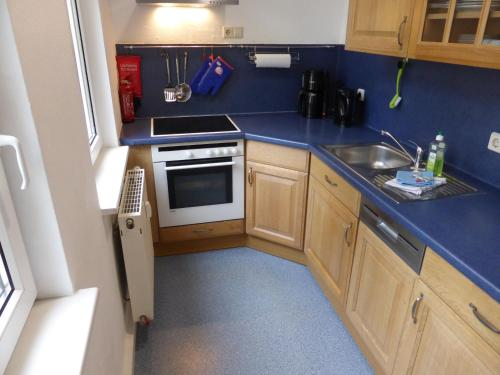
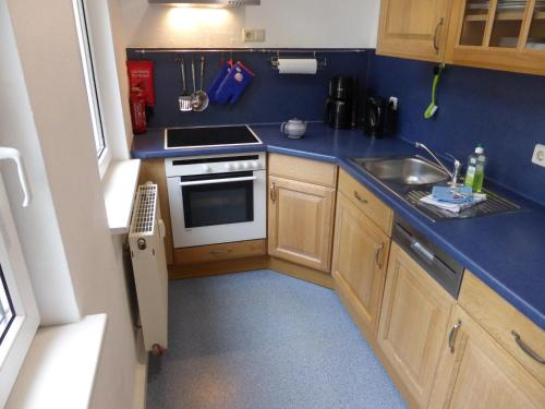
+ teapot [280,117,310,139]
